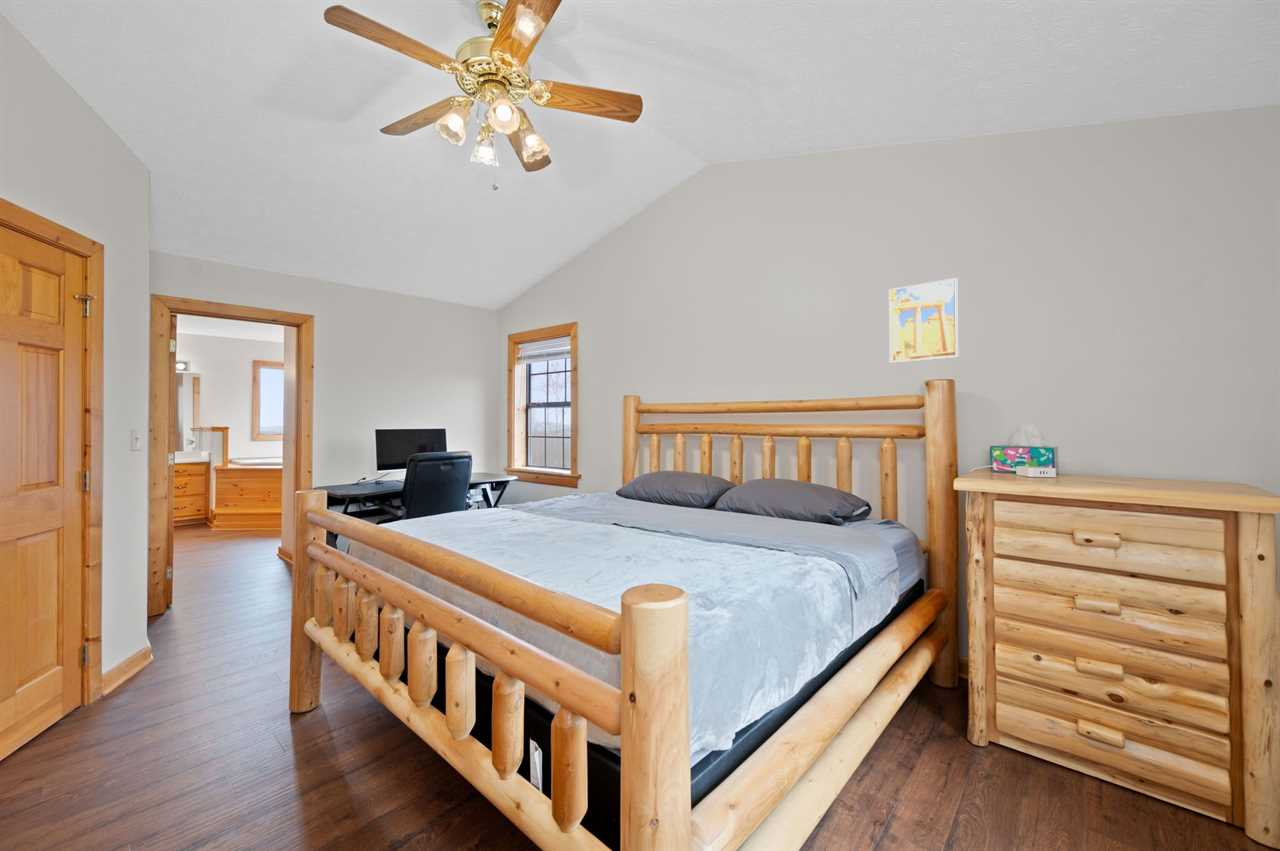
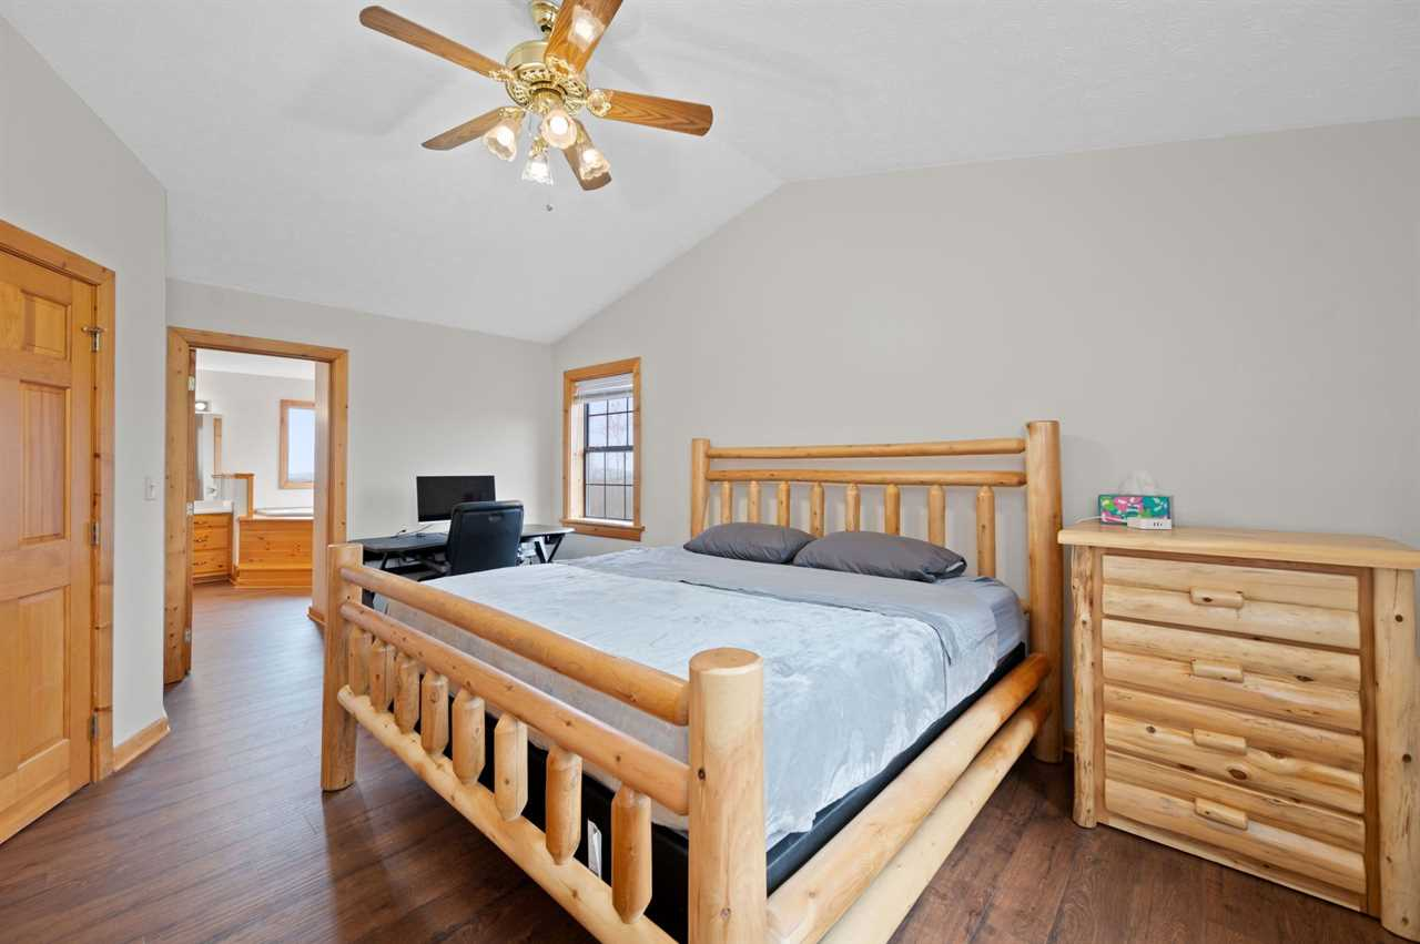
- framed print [888,277,959,364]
